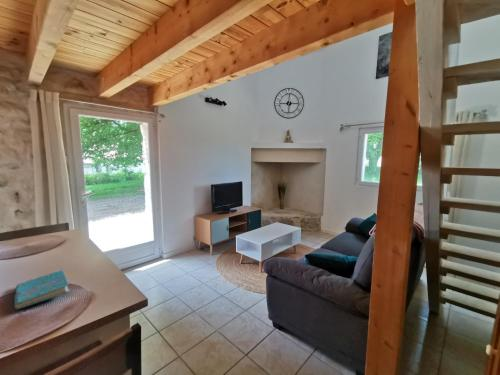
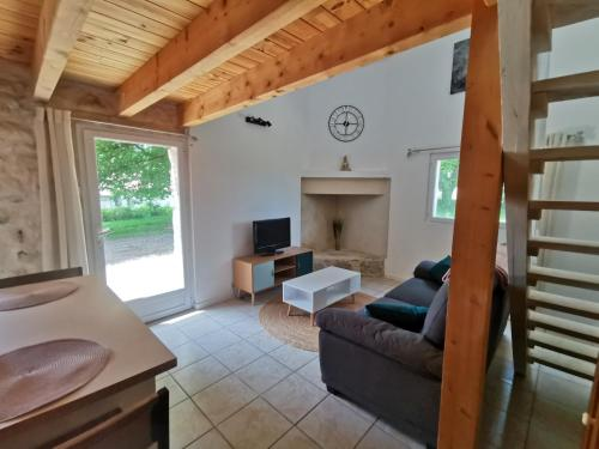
- cover [13,269,71,310]
